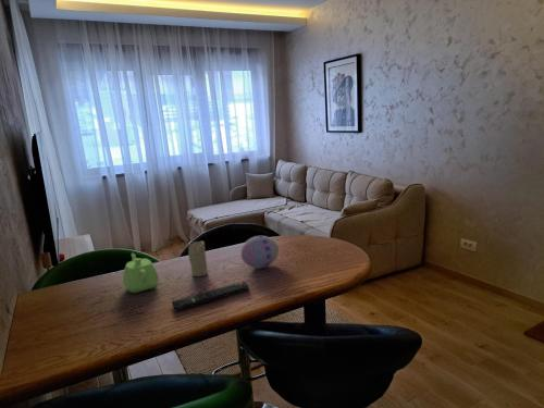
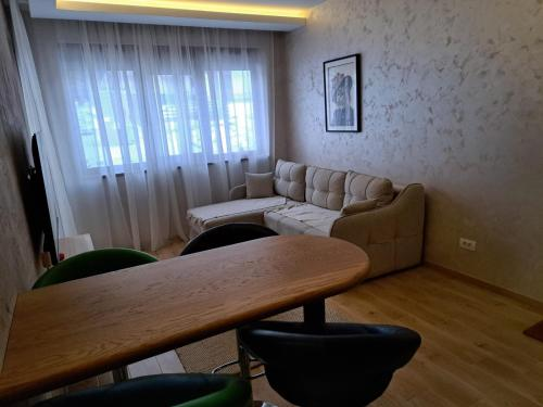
- remote control [171,281,250,312]
- candle [187,240,209,277]
- decorative egg [240,235,280,270]
- teapot [122,252,160,294]
